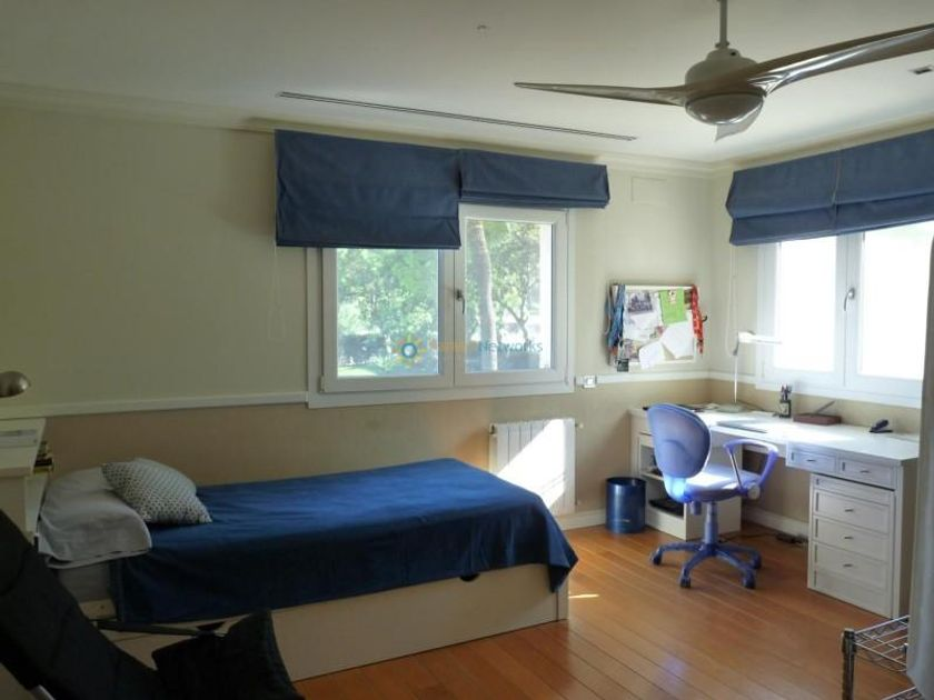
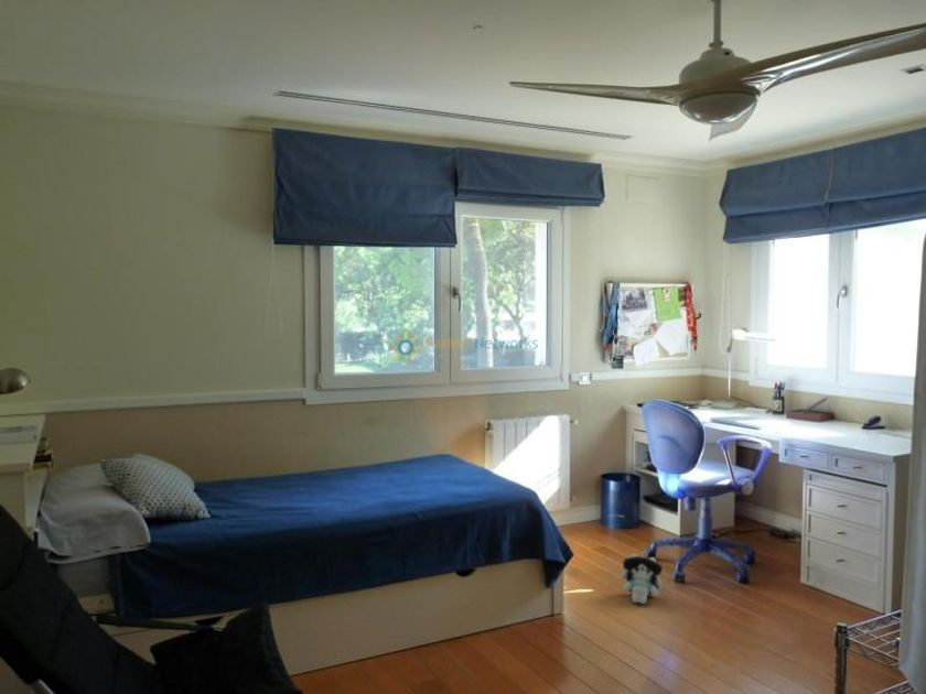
+ plush toy [620,553,667,605]
